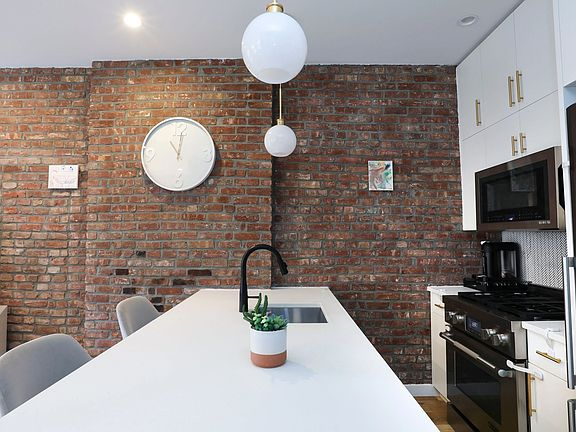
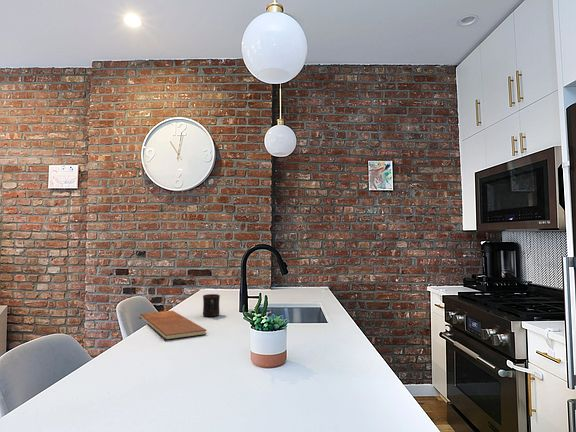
+ chopping board [138,310,208,340]
+ mug [202,293,221,317]
